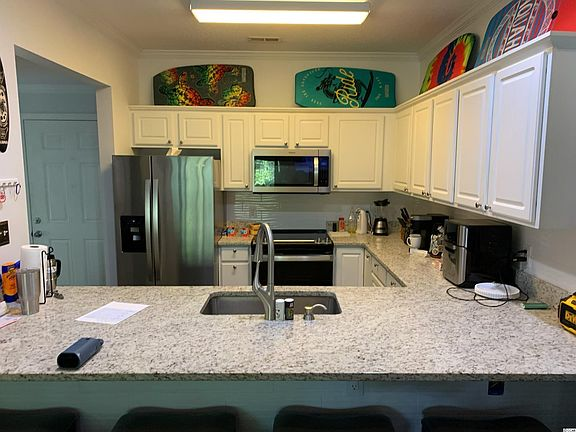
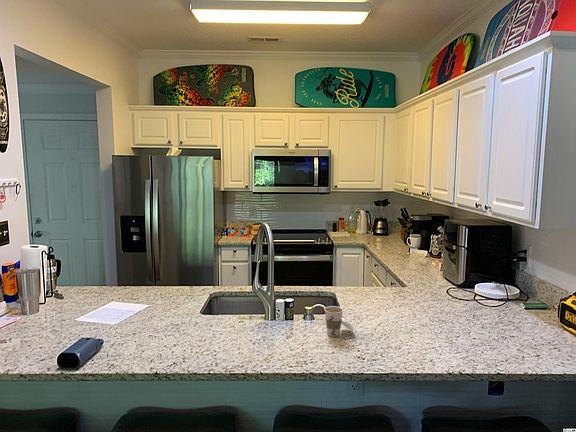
+ cup [323,305,355,338]
